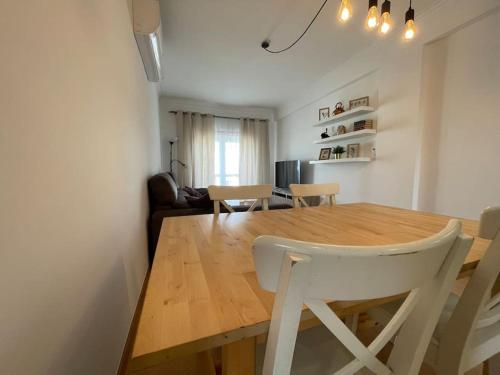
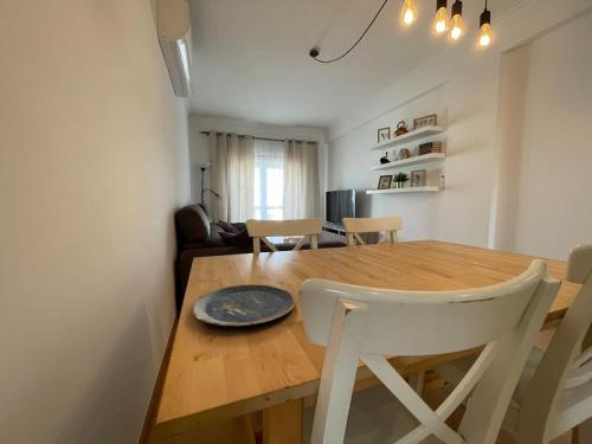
+ plate [191,283,297,328]
